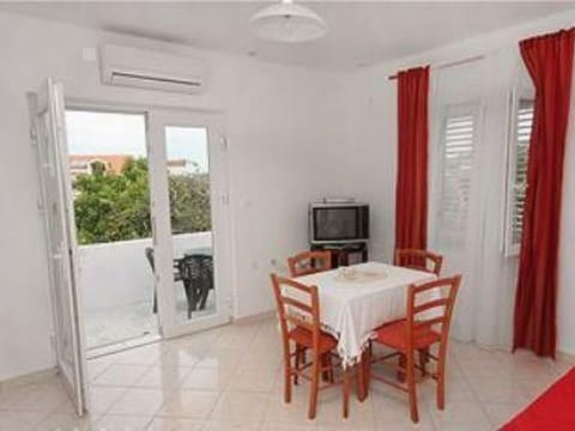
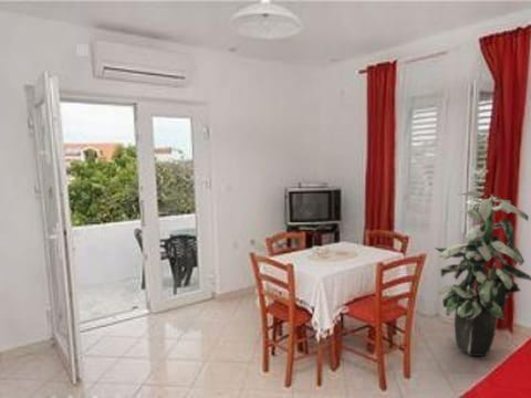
+ indoor plant [434,190,531,357]
